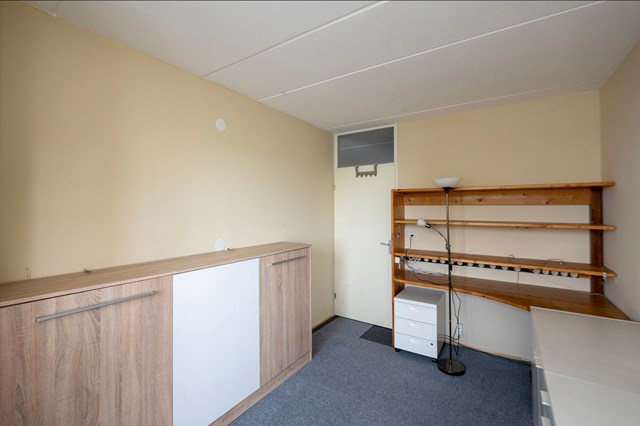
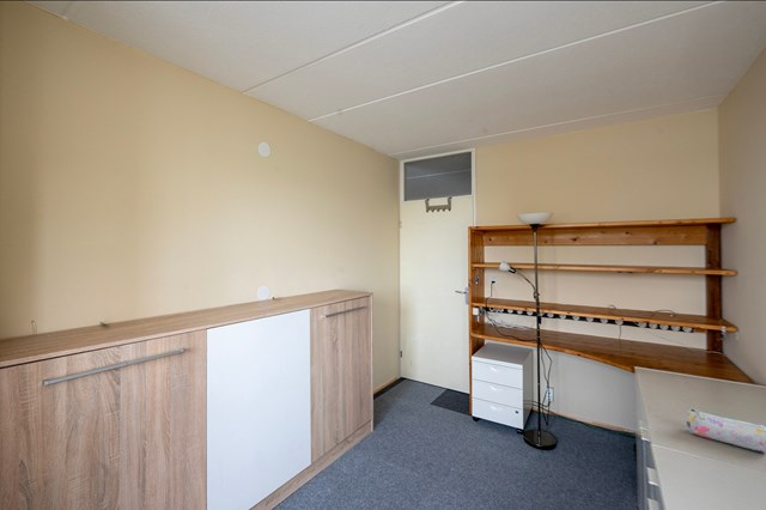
+ pencil case [686,407,766,454]
